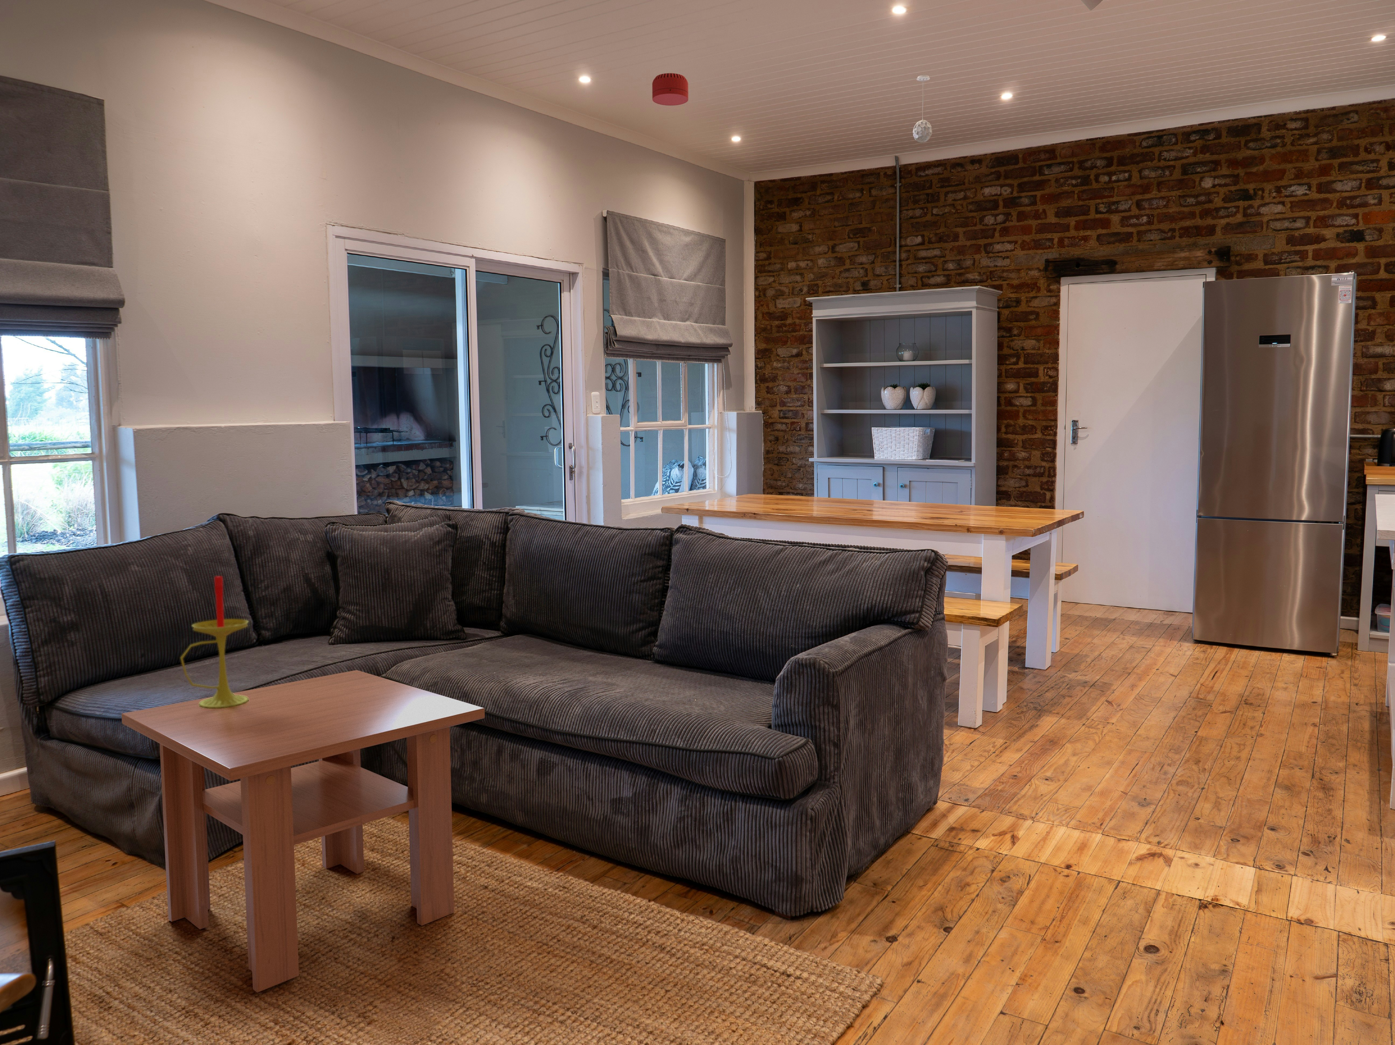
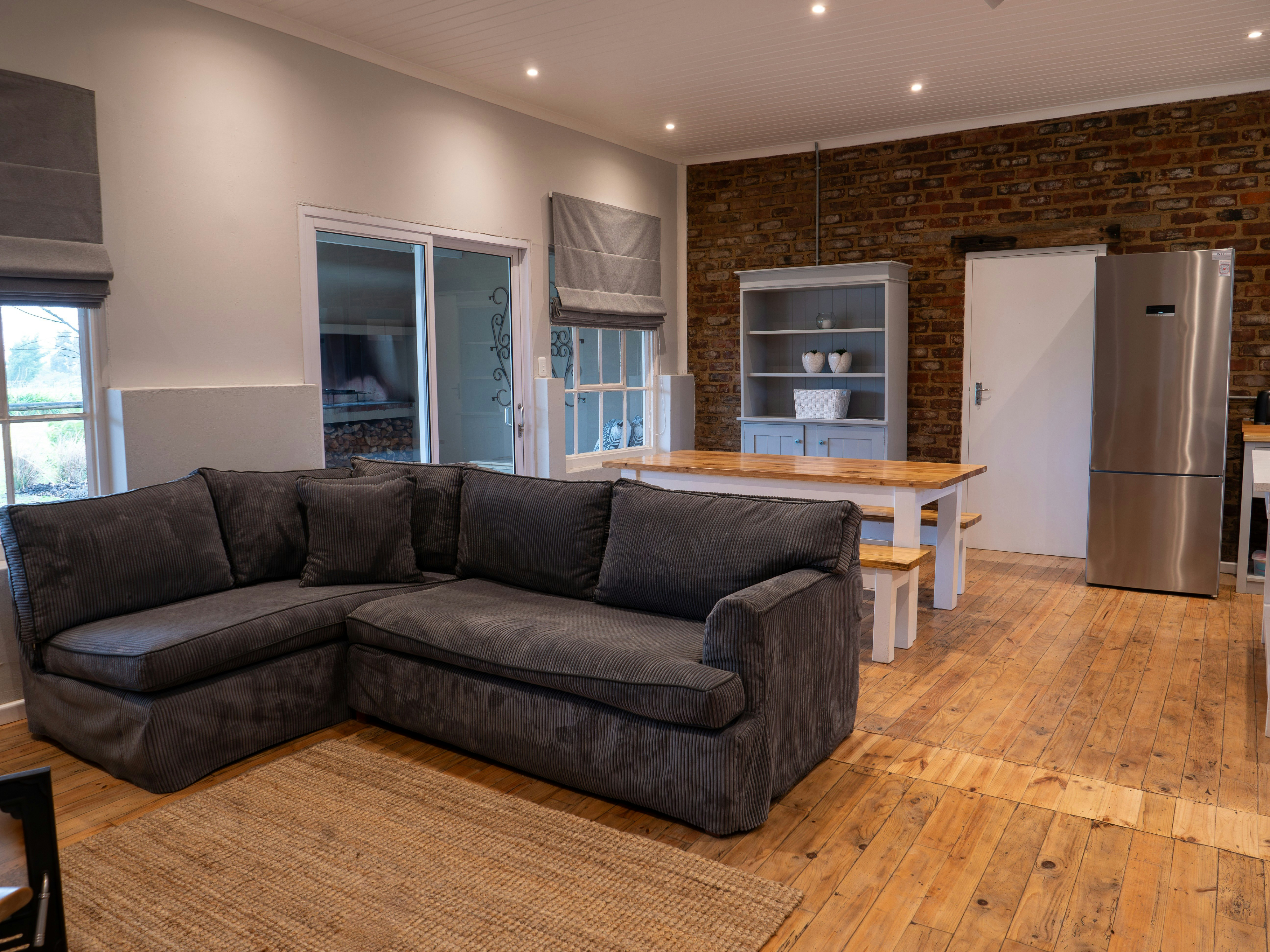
- candle [180,573,249,708]
- coffee table [121,670,486,993]
- smoke detector [651,72,689,105]
- pendant light [913,75,933,143]
